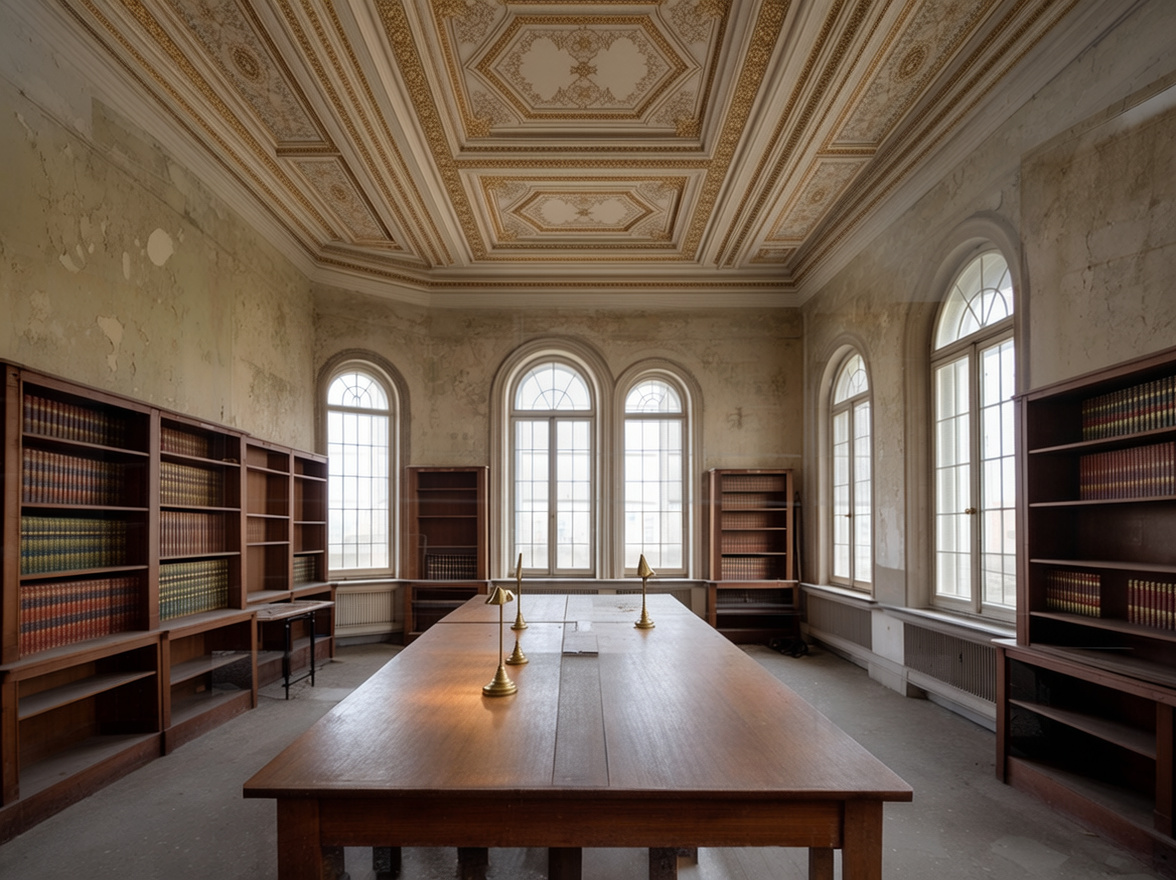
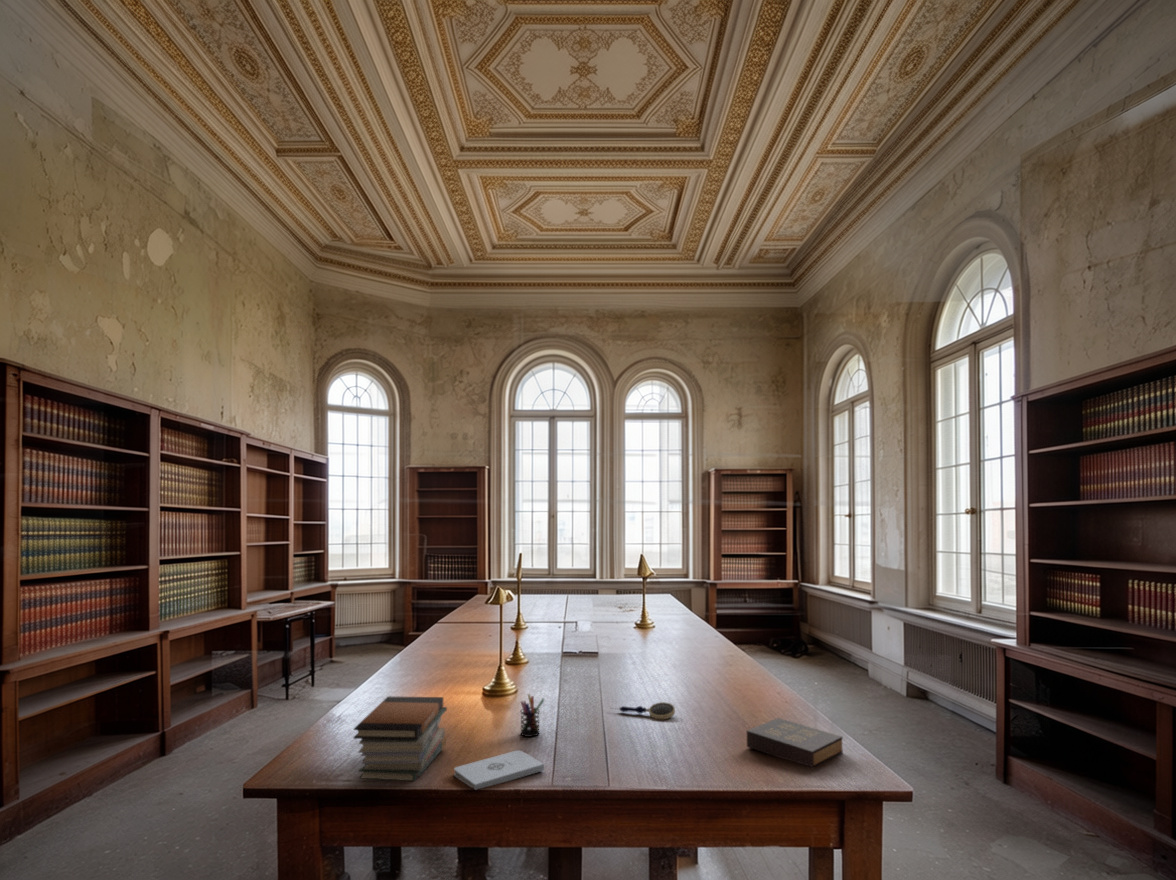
+ pen holder [519,693,545,738]
+ book stack [353,695,448,782]
+ notepad [453,749,545,791]
+ magnifying glass [611,701,676,720]
+ hardback book [746,717,844,768]
